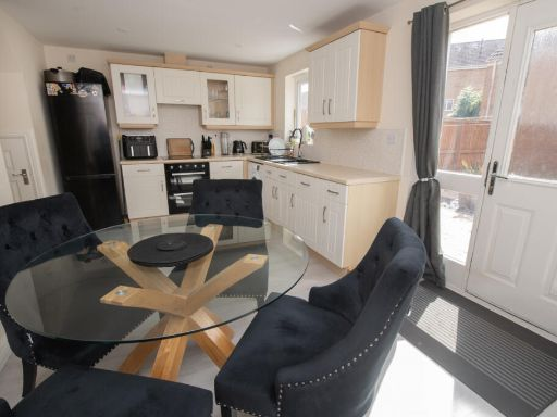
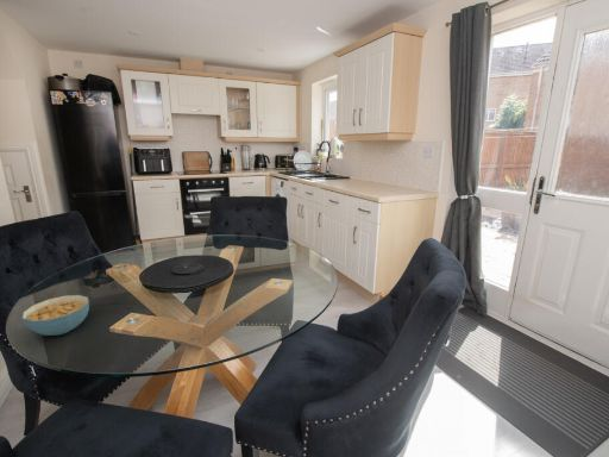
+ cereal bowl [20,294,90,337]
